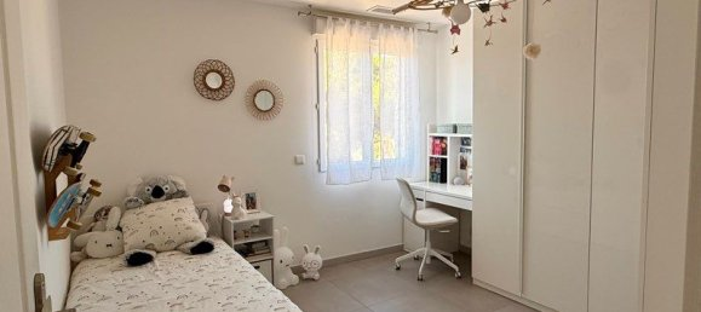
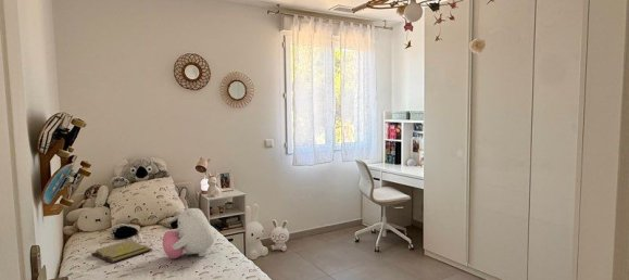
+ plush toy [162,205,215,260]
+ diary [90,239,153,264]
